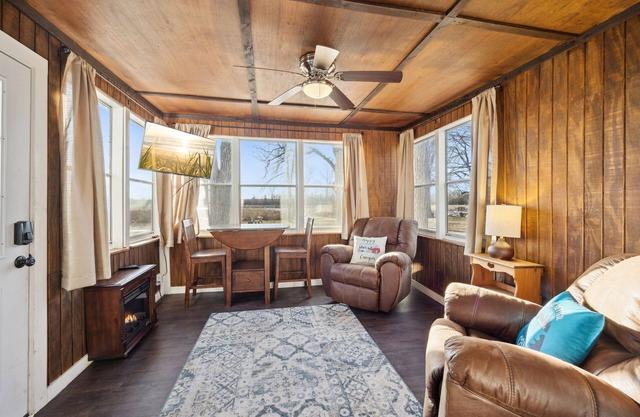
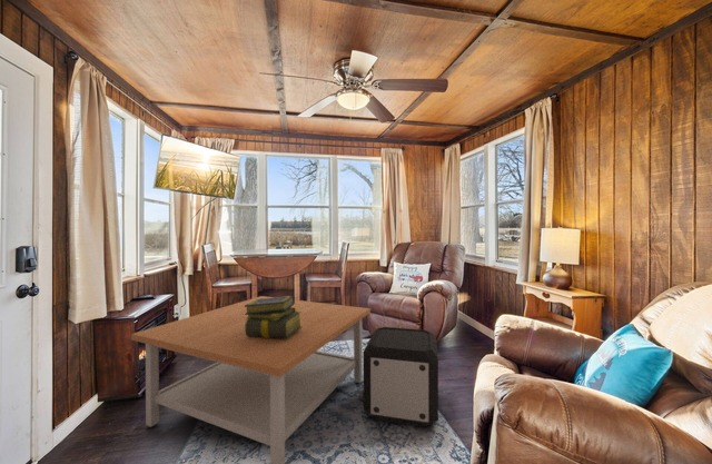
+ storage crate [363,326,439,428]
+ coffee table [130,295,372,464]
+ stack of books [245,295,303,338]
